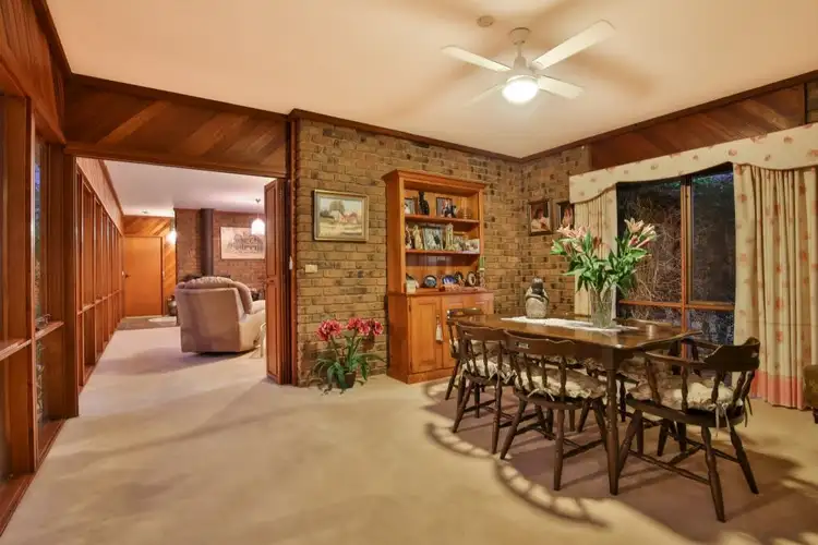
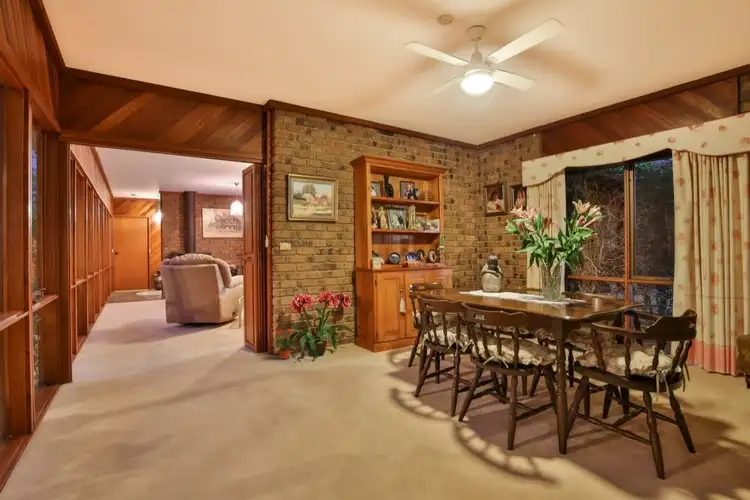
+ potted plant [273,328,298,360]
